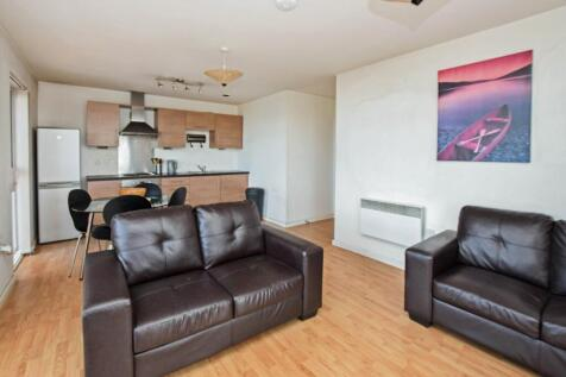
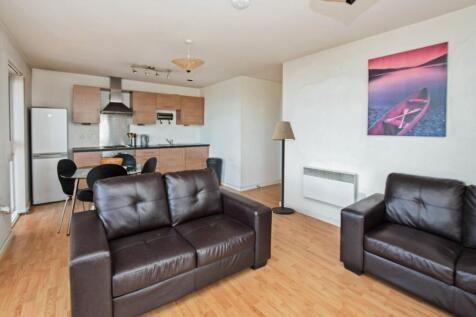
+ floor lamp [271,120,296,215]
